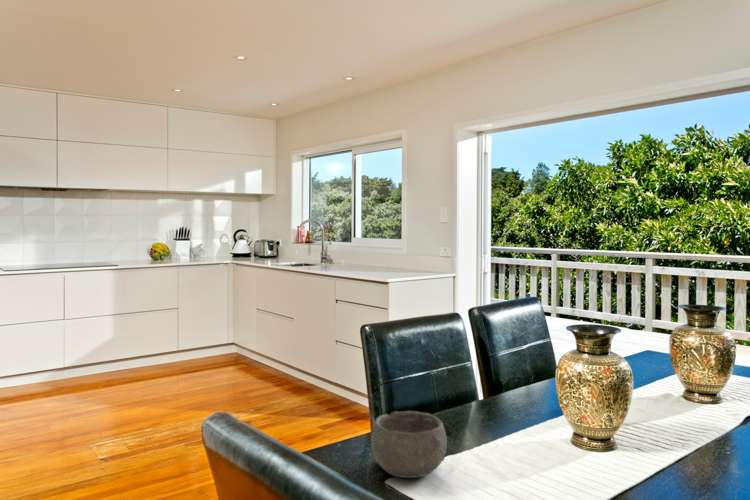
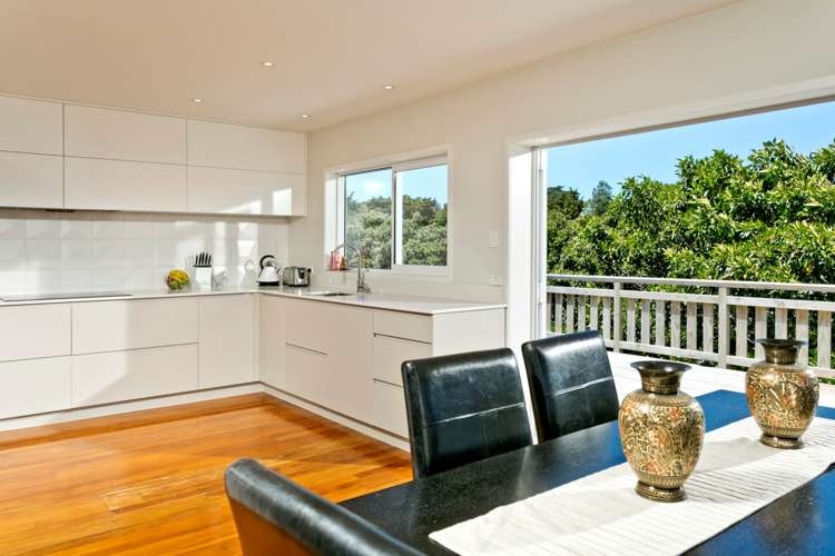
- bowl [370,410,448,479]
